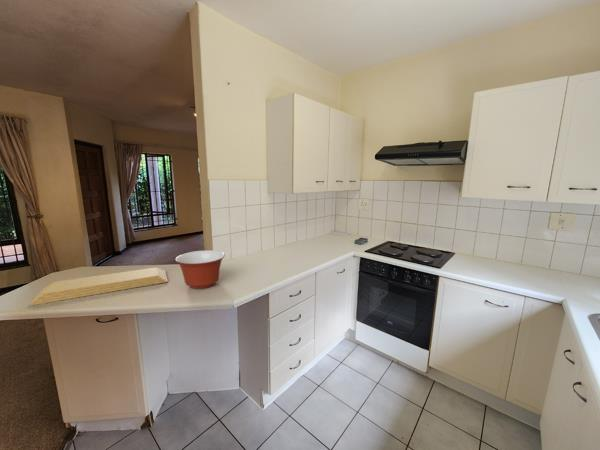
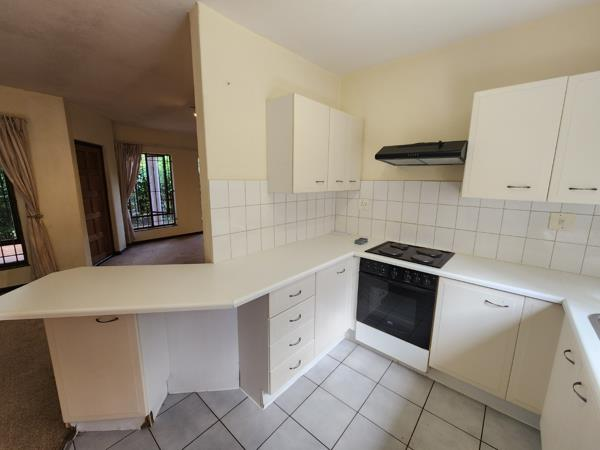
- mixing bowl [174,249,226,290]
- cutting board [28,266,168,307]
